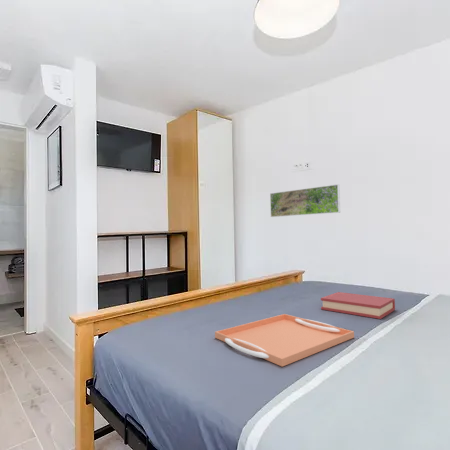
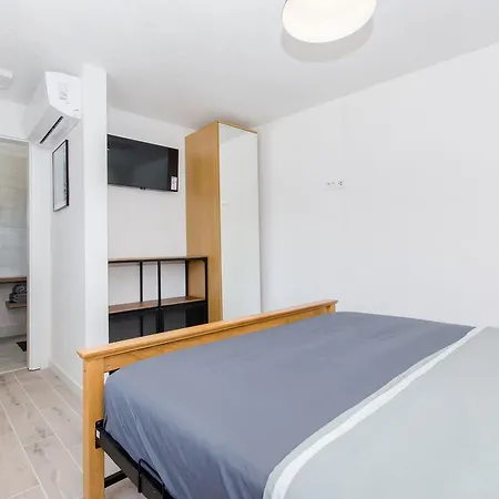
- hardback book [320,291,396,320]
- serving tray [214,313,355,368]
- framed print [269,183,341,218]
